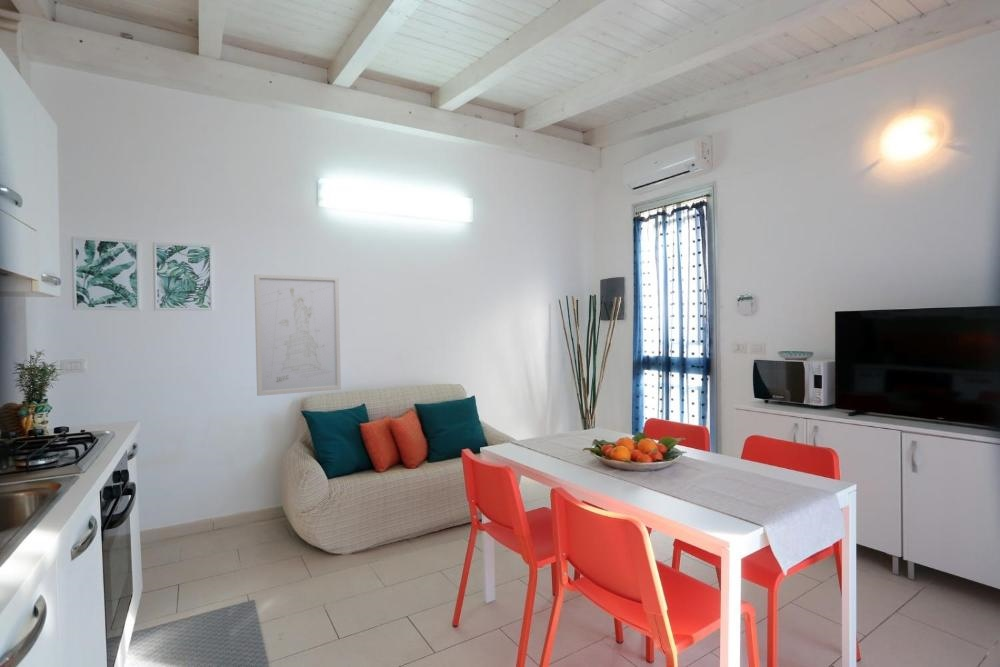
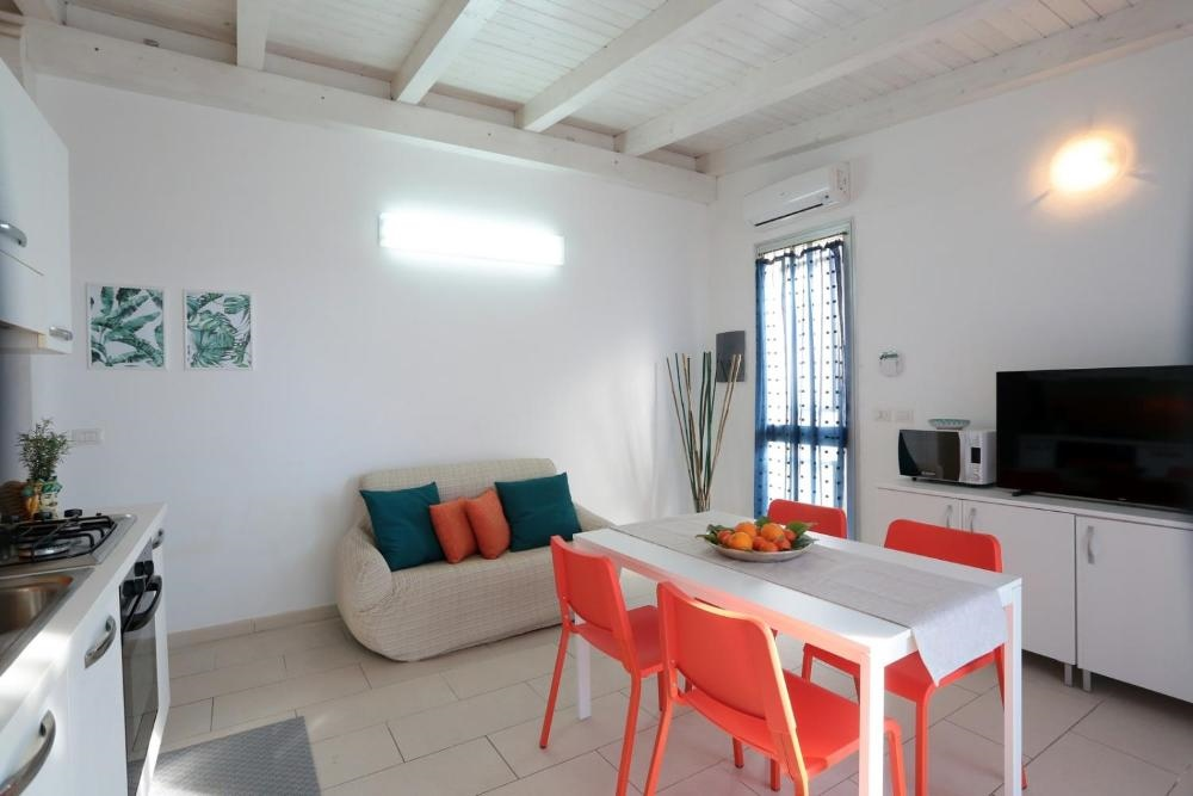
- wall art [253,273,342,397]
